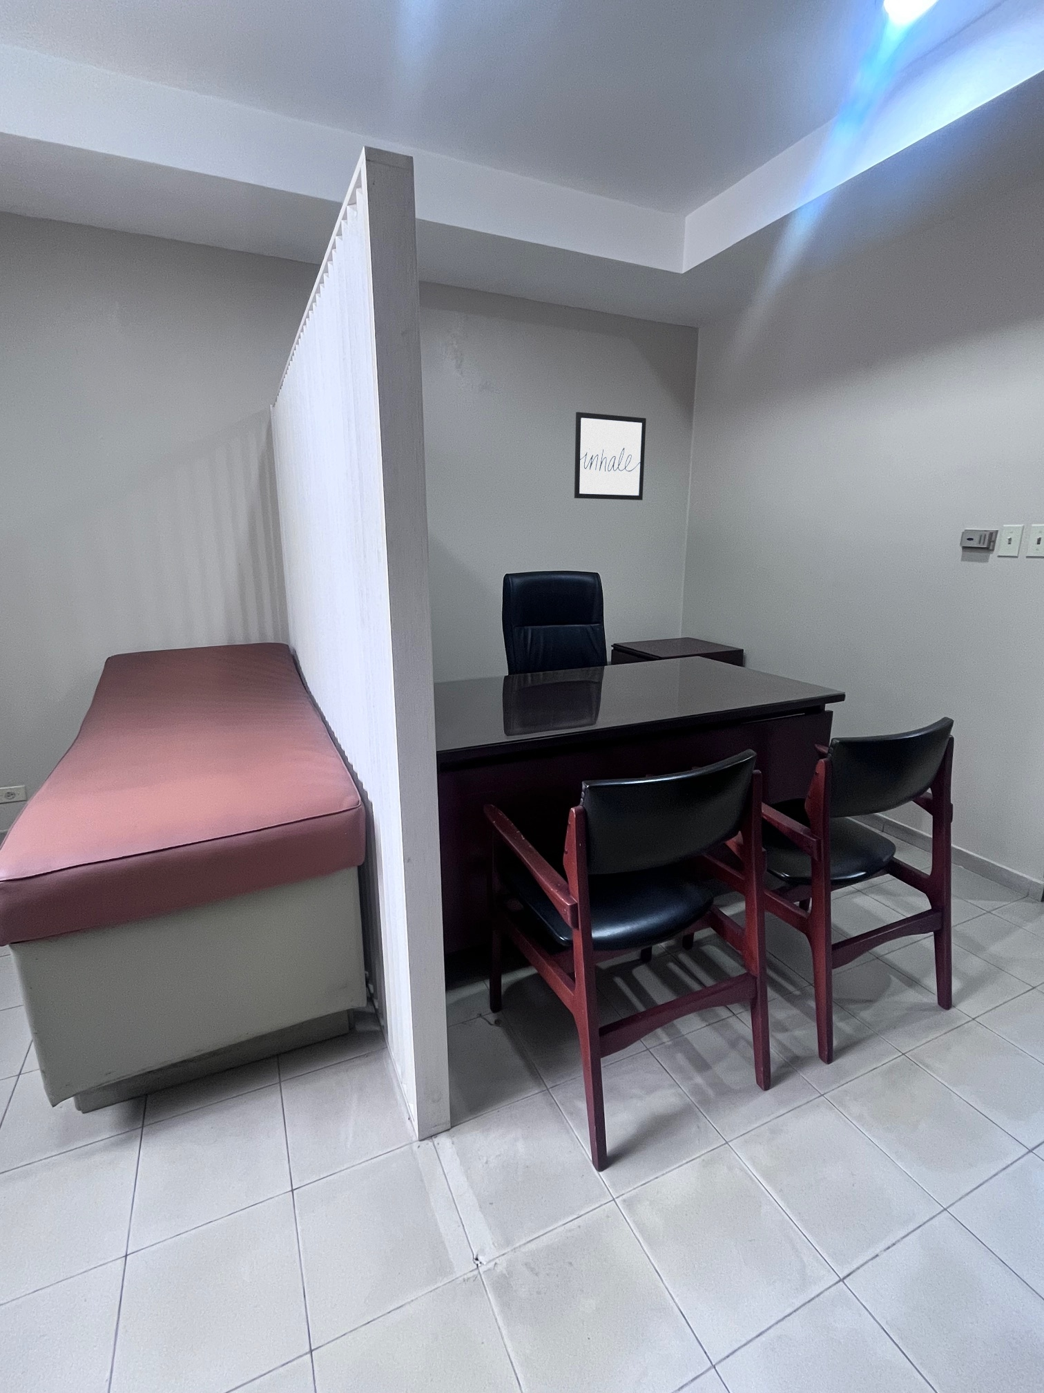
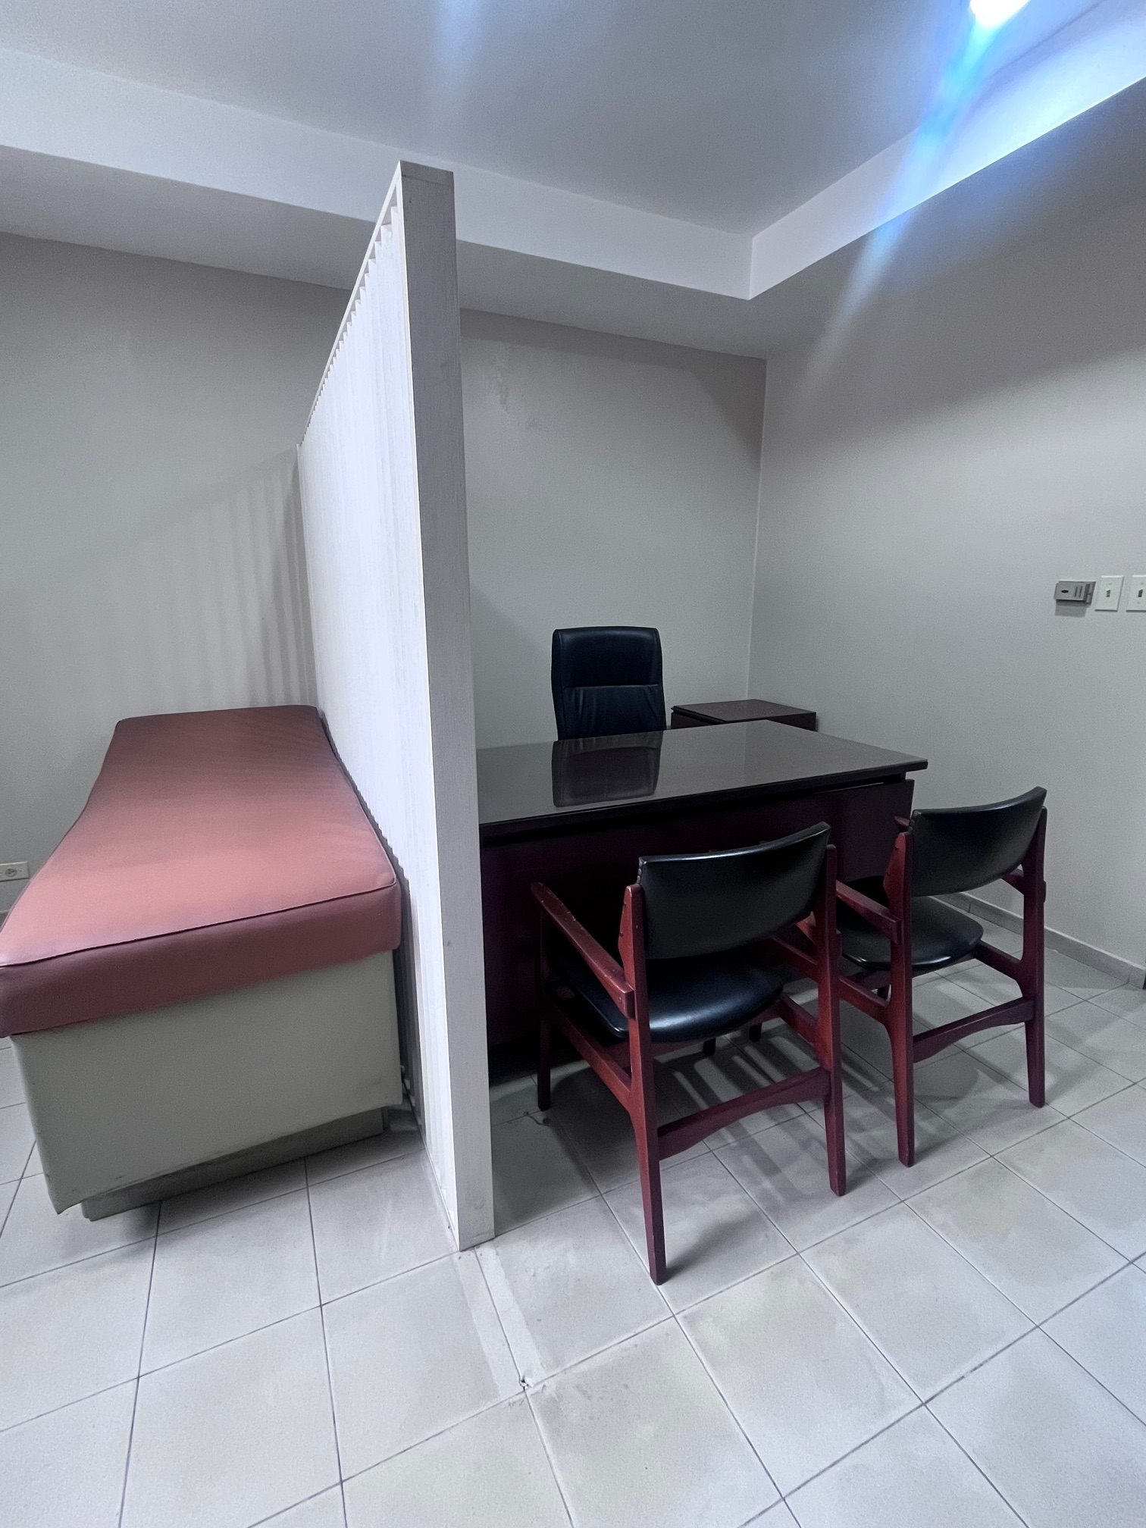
- wall art [574,411,647,501]
